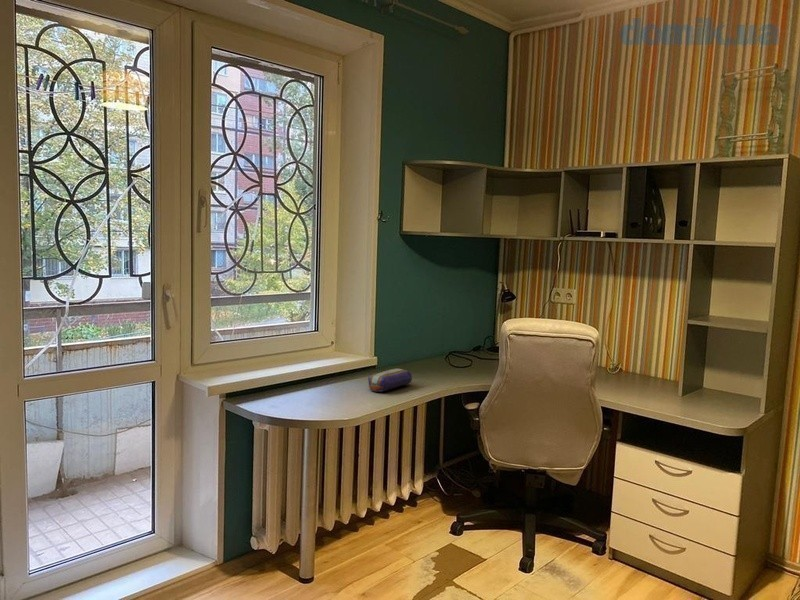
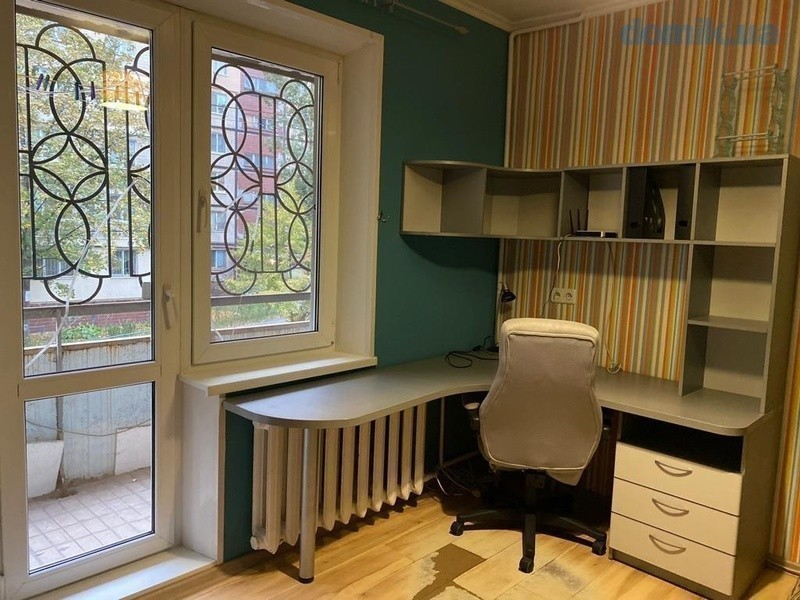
- pencil case [367,367,413,393]
